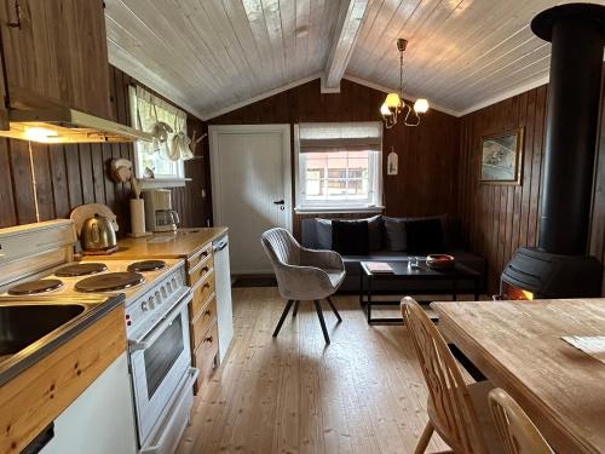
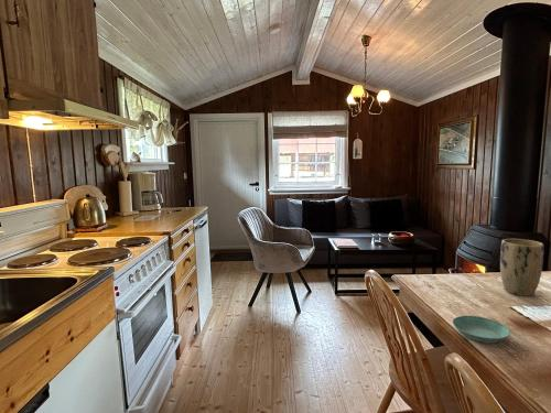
+ saucer [452,315,511,344]
+ plant pot [499,238,544,297]
